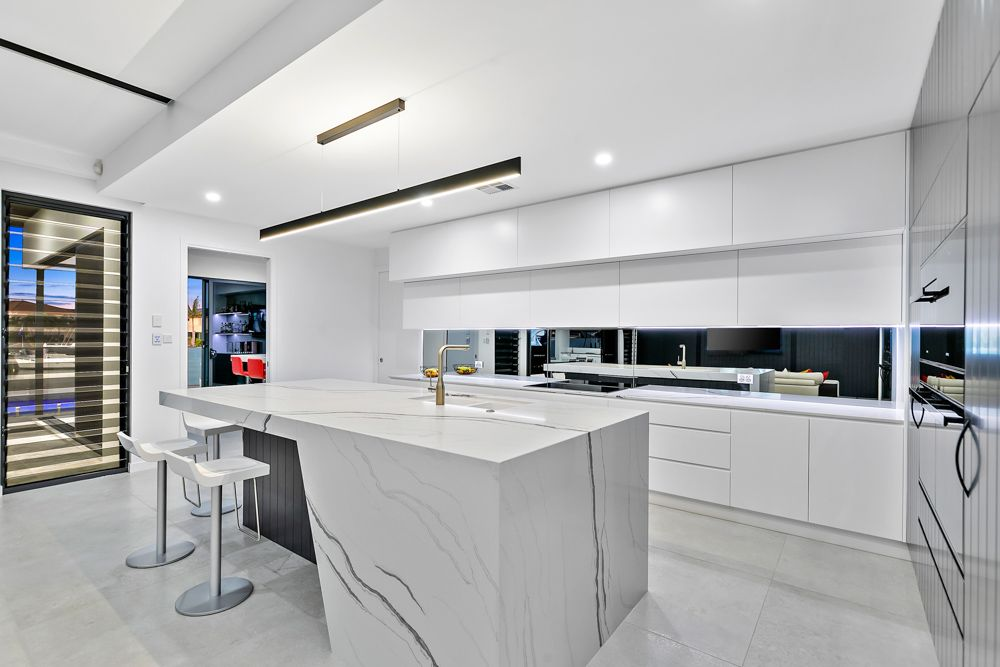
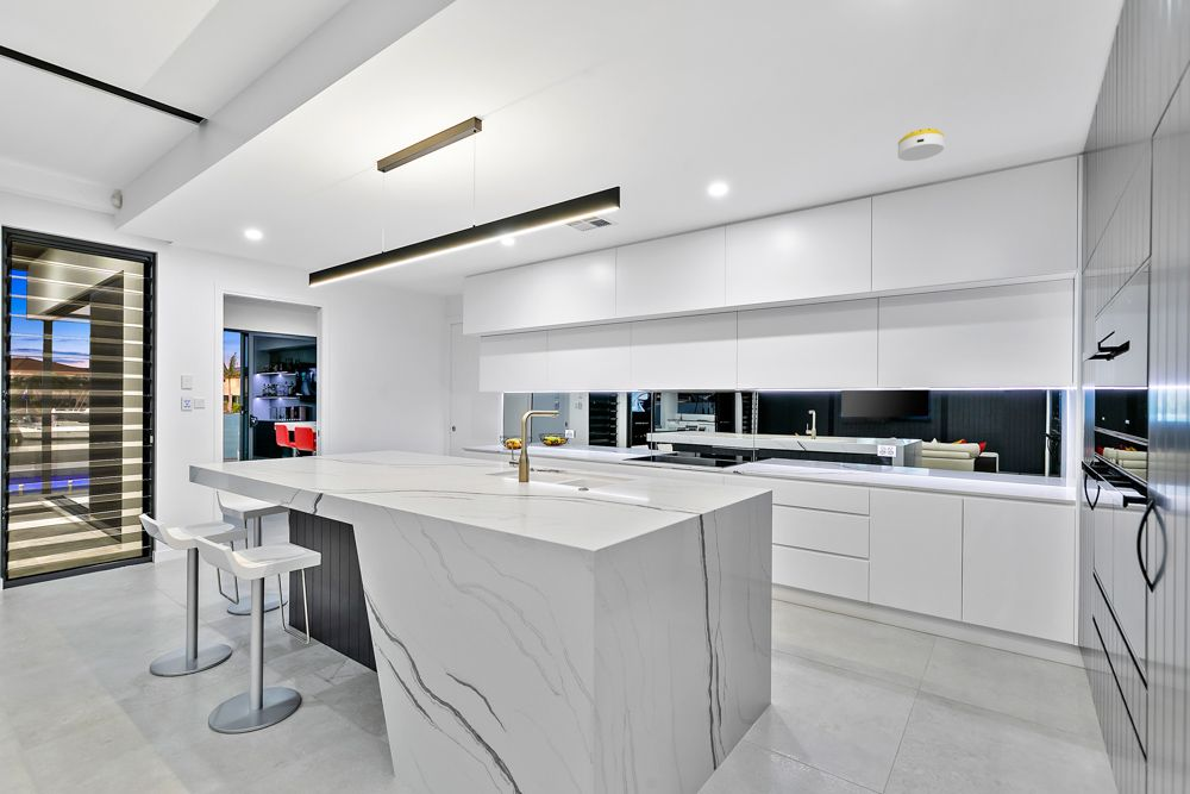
+ smoke detector [897,127,945,162]
